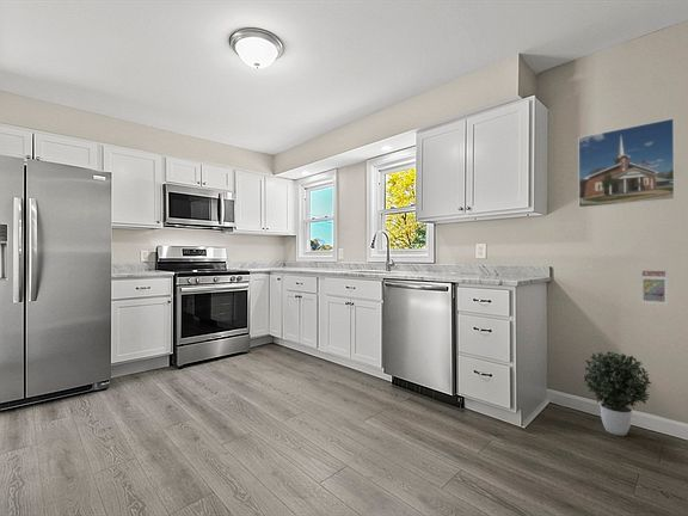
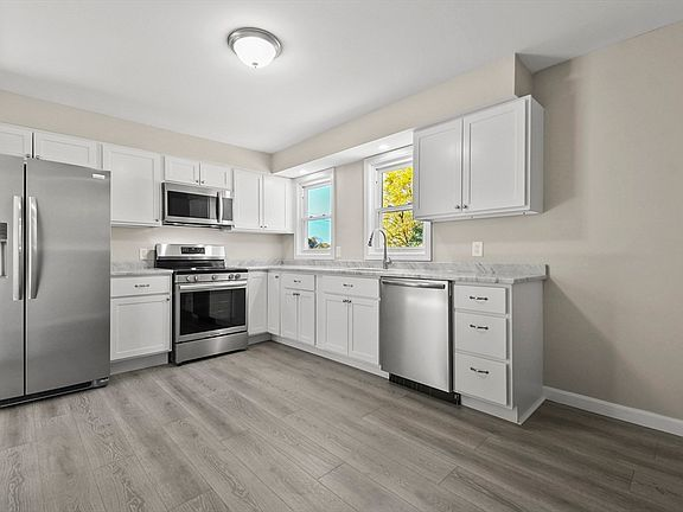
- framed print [577,117,676,209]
- trading card display case [639,269,669,306]
- potted plant [583,350,652,437]
